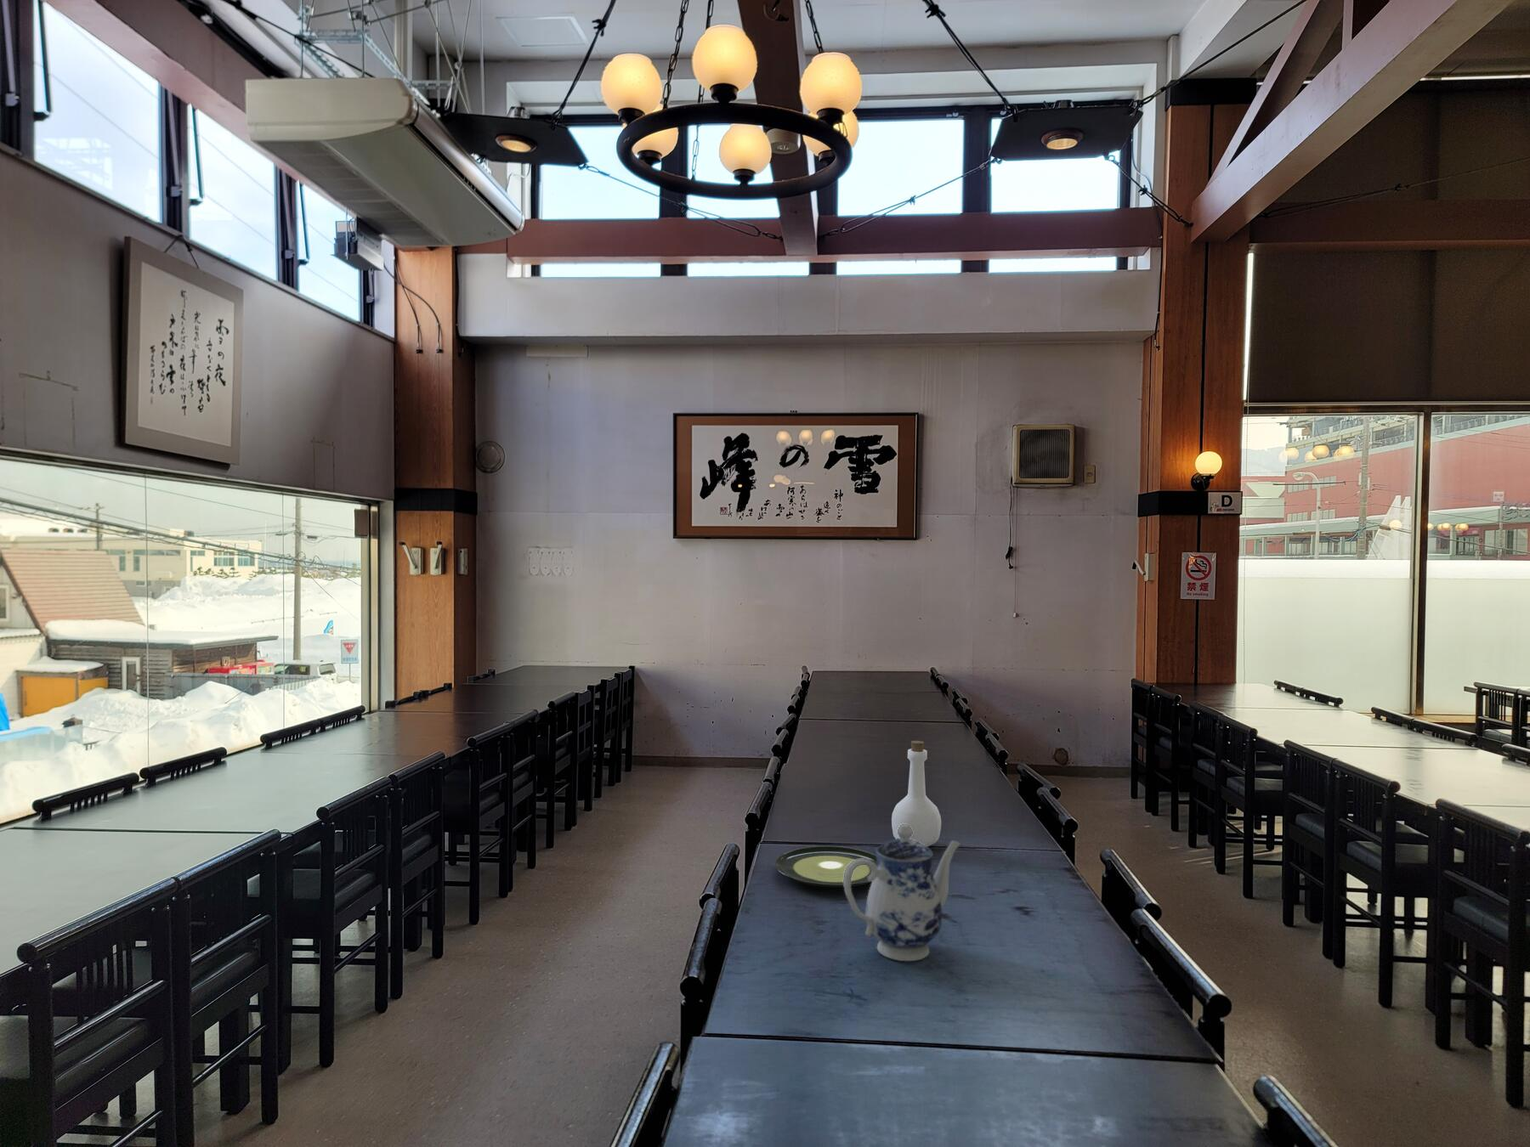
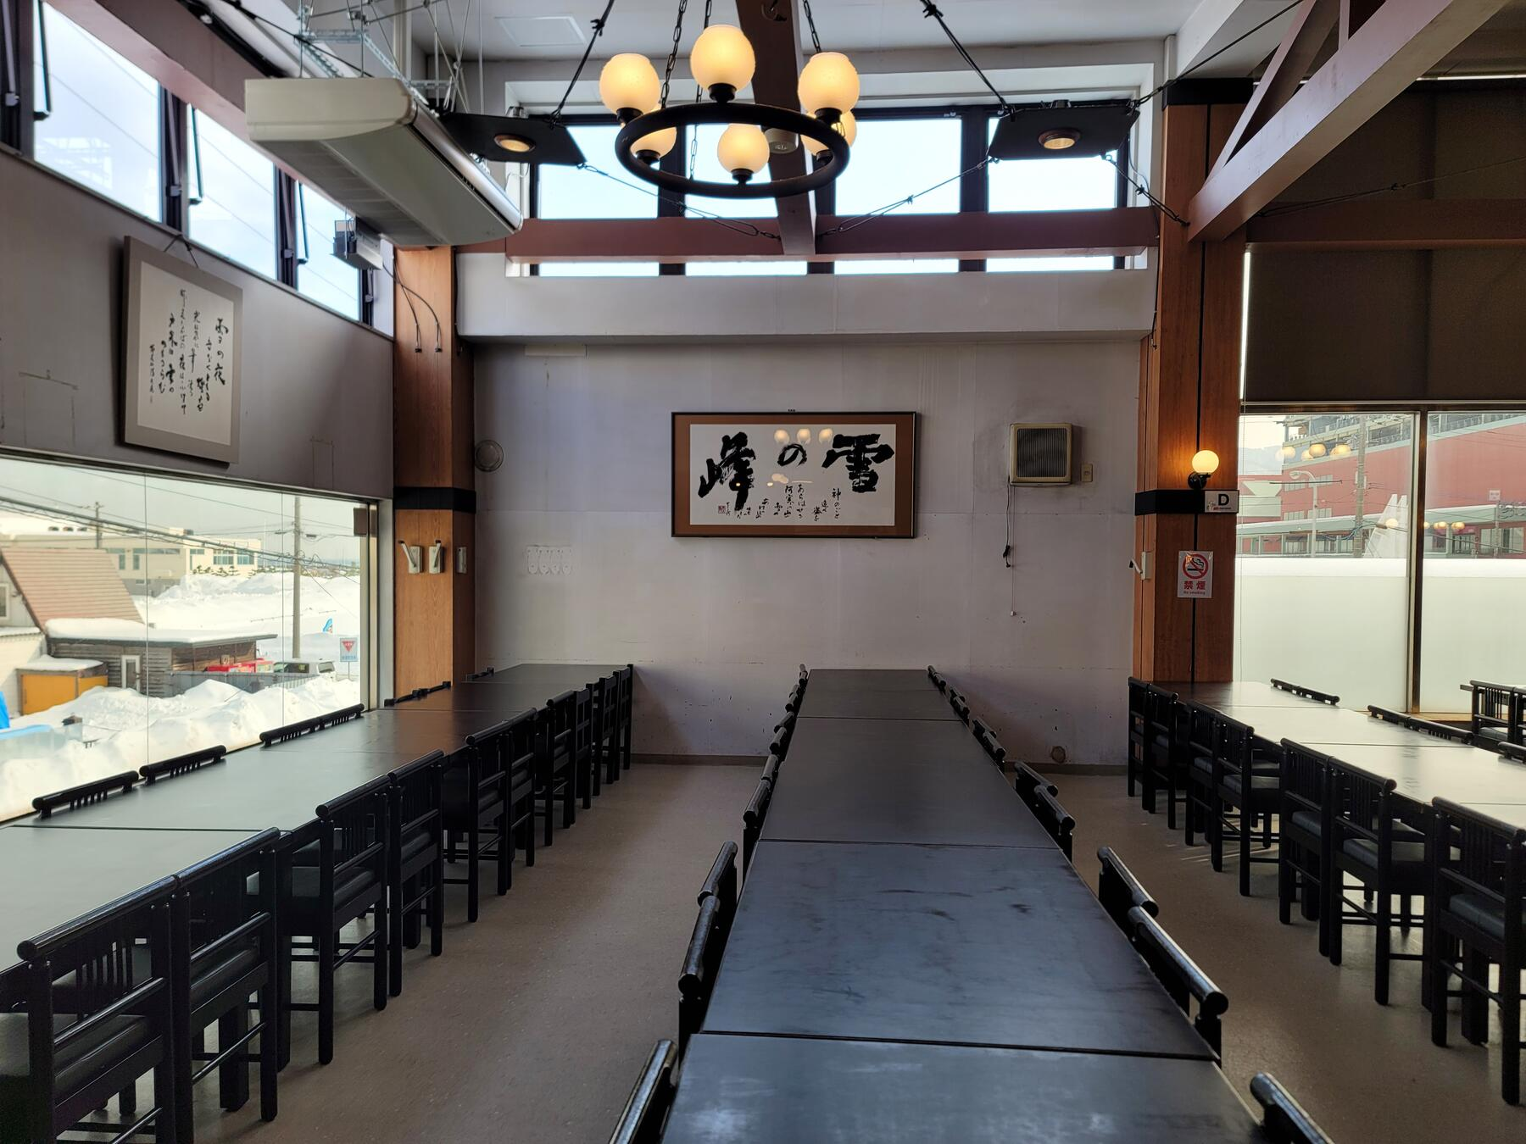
- teapot [843,824,961,961]
- plate [773,846,877,888]
- bottle [890,740,942,847]
